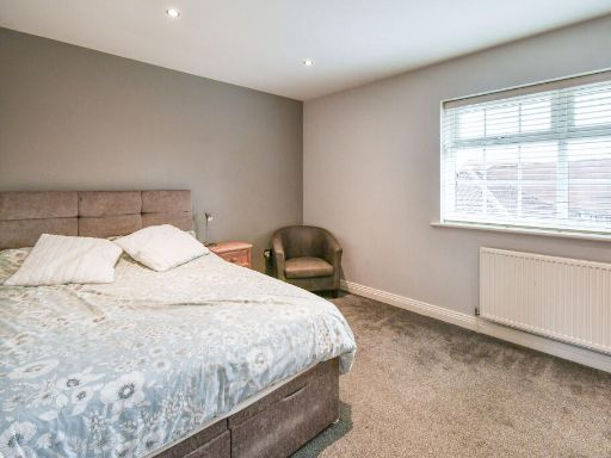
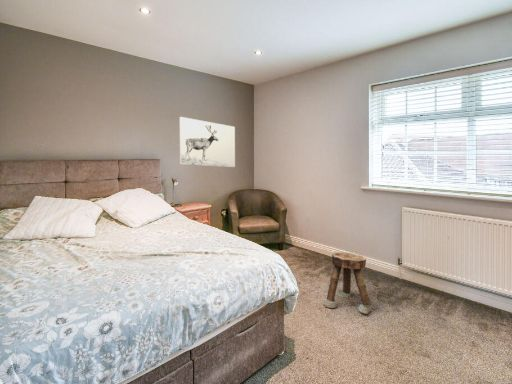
+ stool [322,251,372,315]
+ wall art [179,116,236,168]
